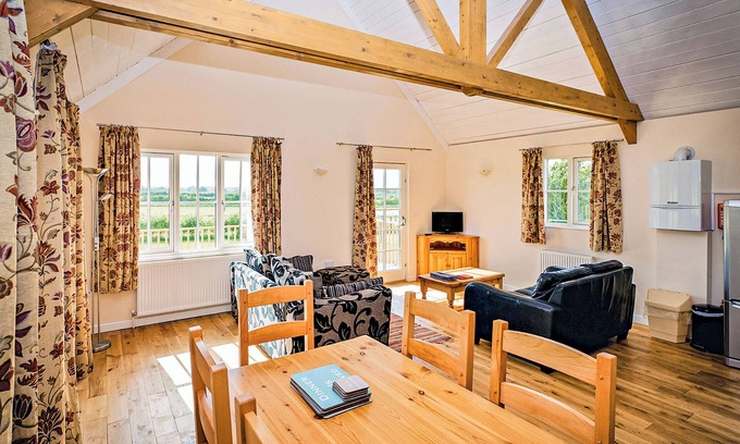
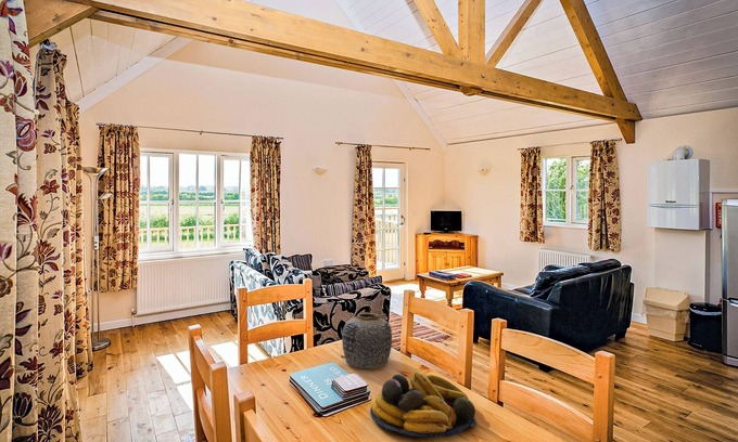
+ fruit bowl [369,370,479,439]
+ vase [341,311,393,369]
